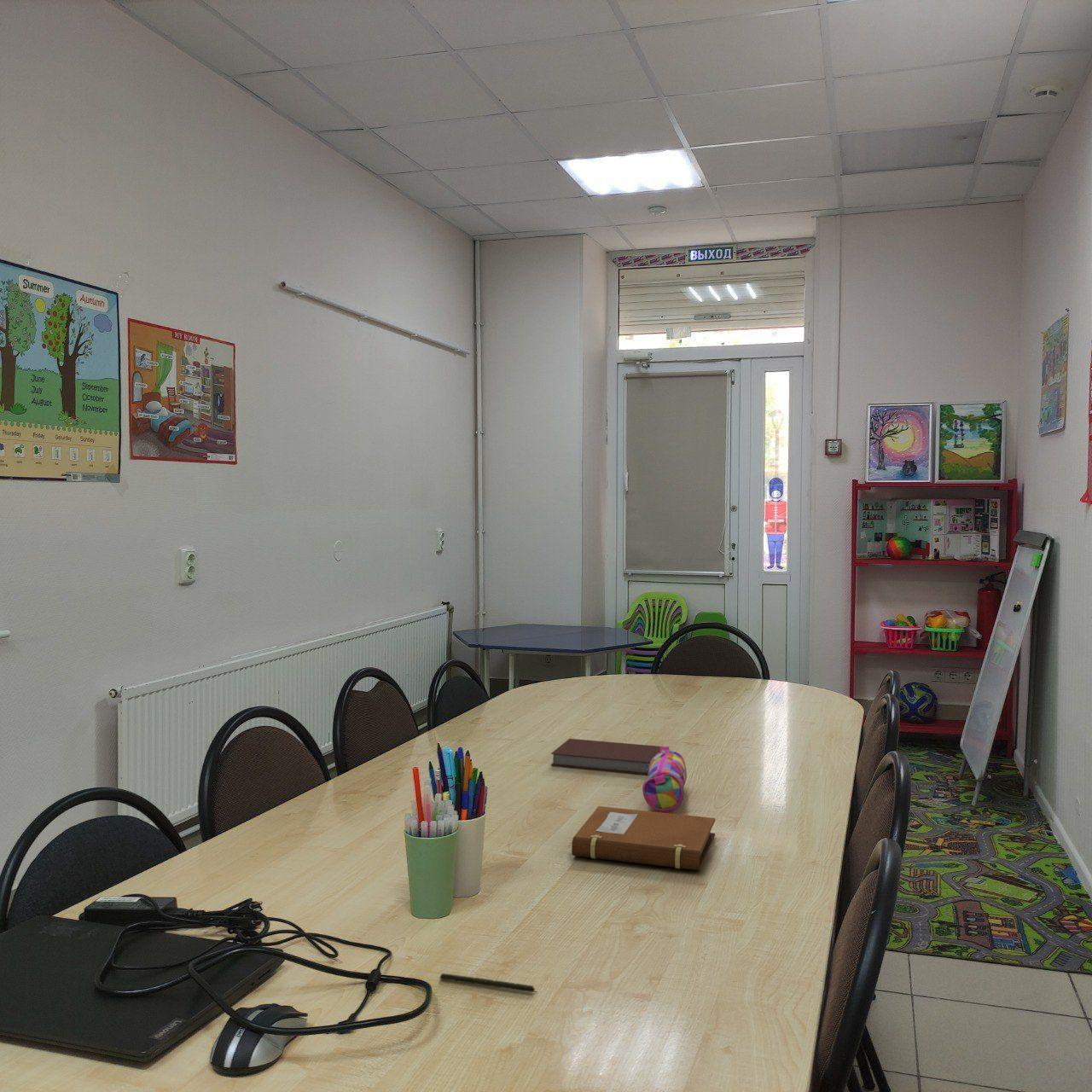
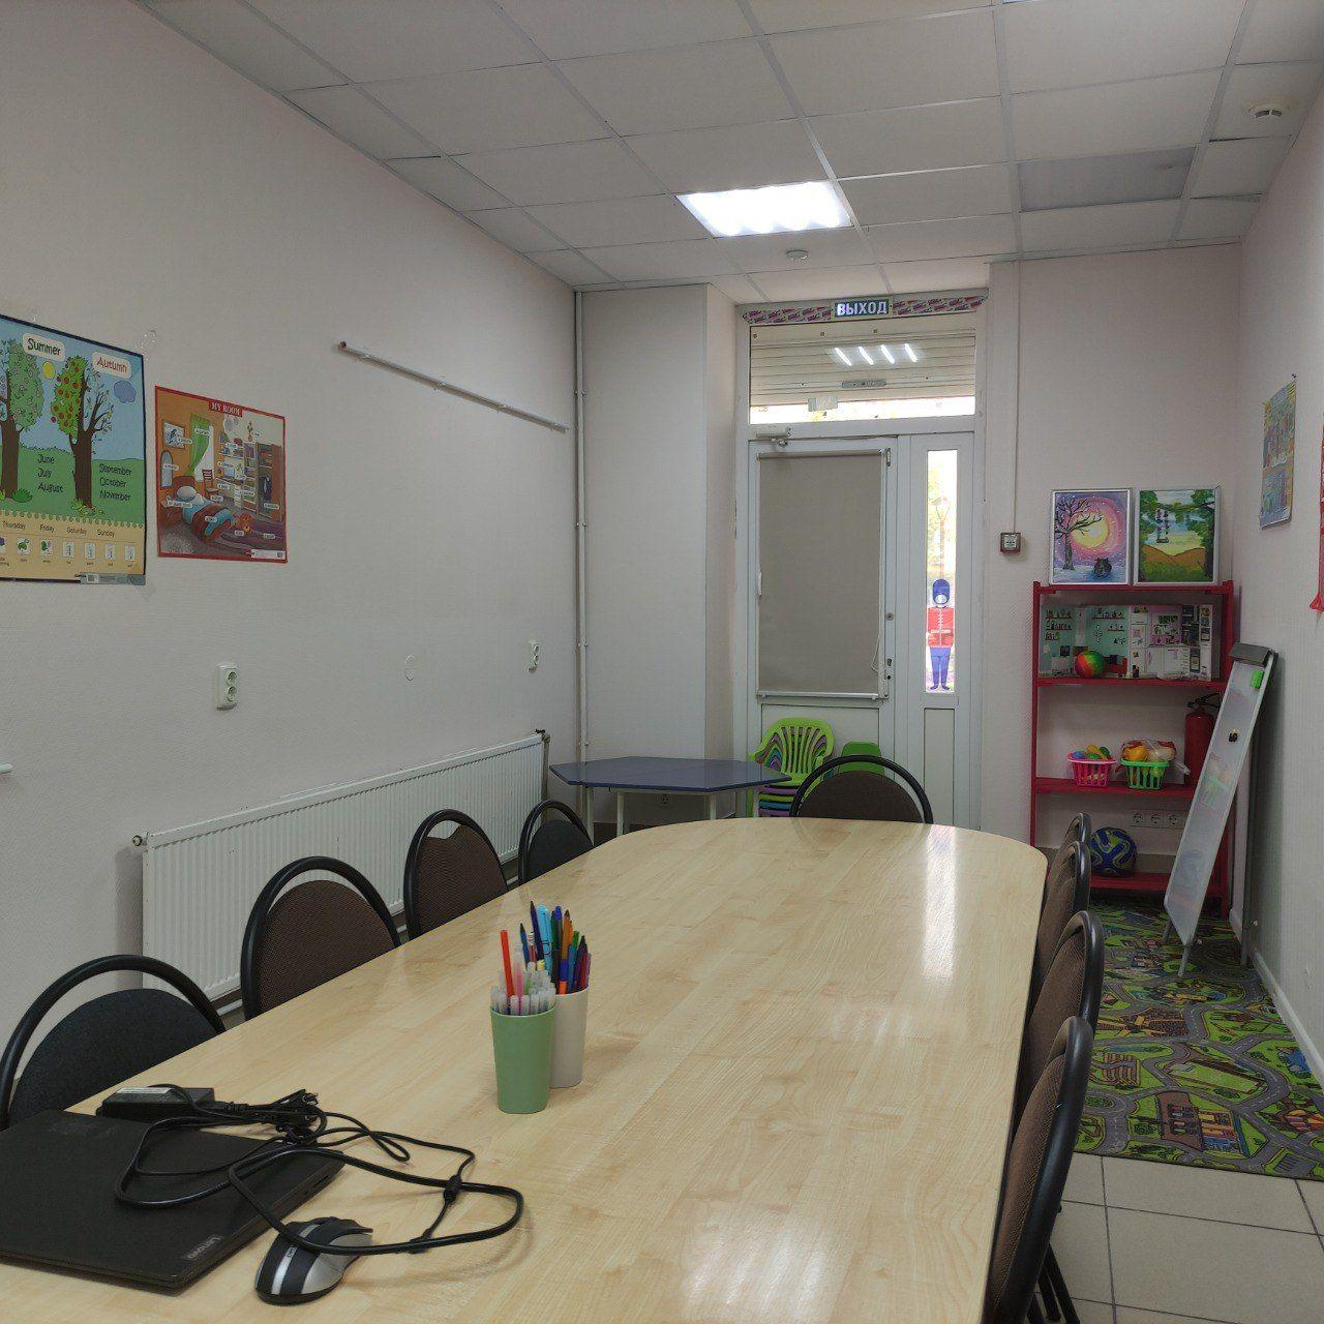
- pencil case [642,746,688,812]
- book [550,738,664,775]
- notebook [568,805,716,871]
- pen [439,973,538,993]
